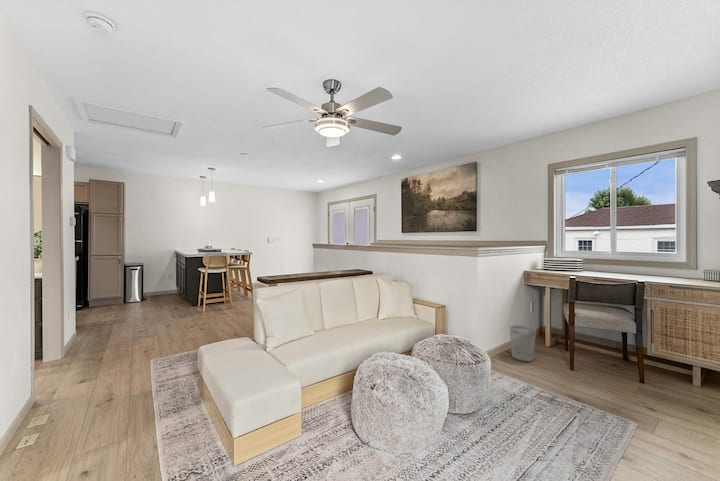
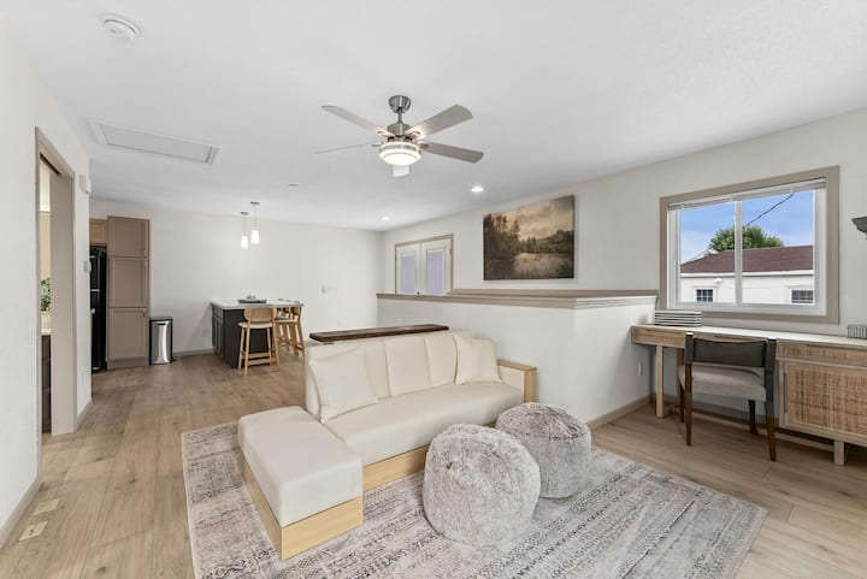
- wastebasket [509,324,537,362]
